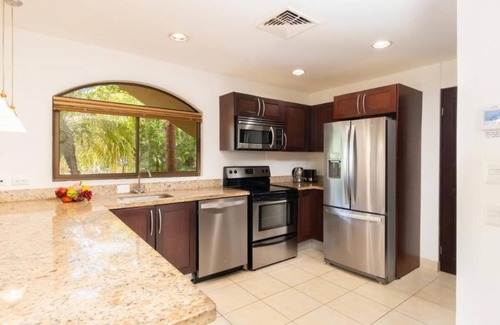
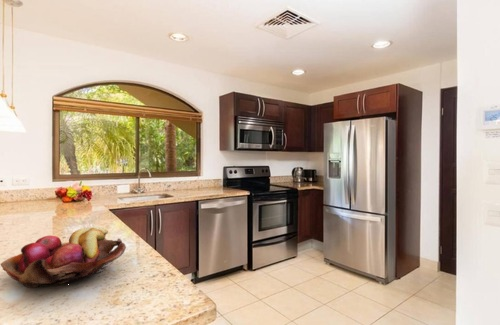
+ fruit basket [0,226,127,289]
